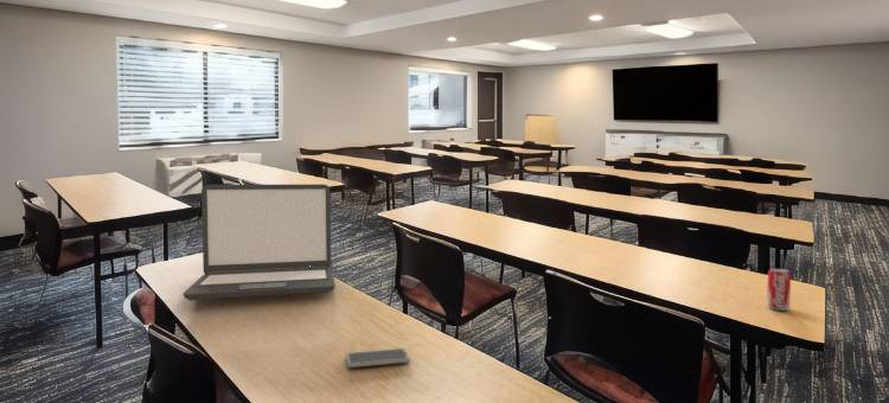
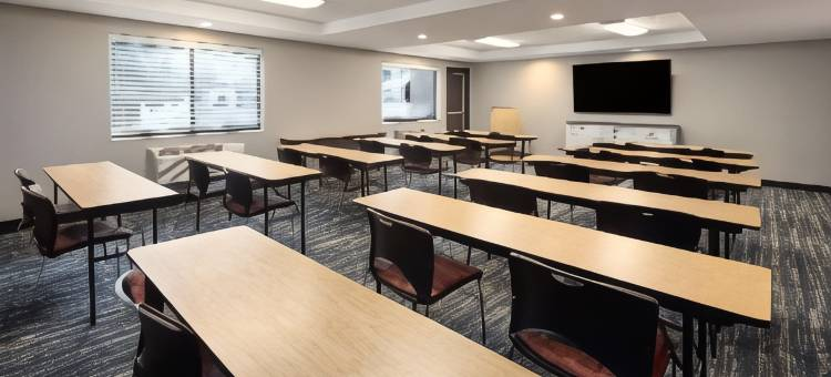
- laptop [181,183,337,301]
- smartphone [345,347,410,369]
- beverage can [766,268,792,312]
